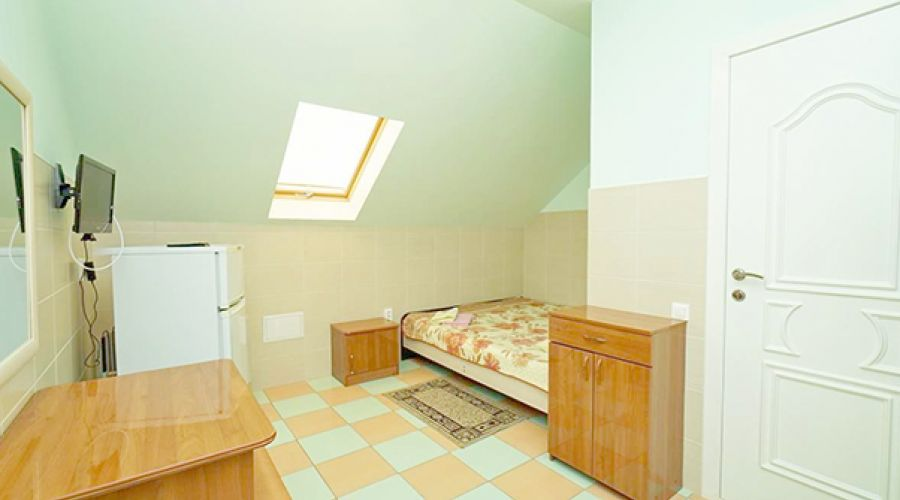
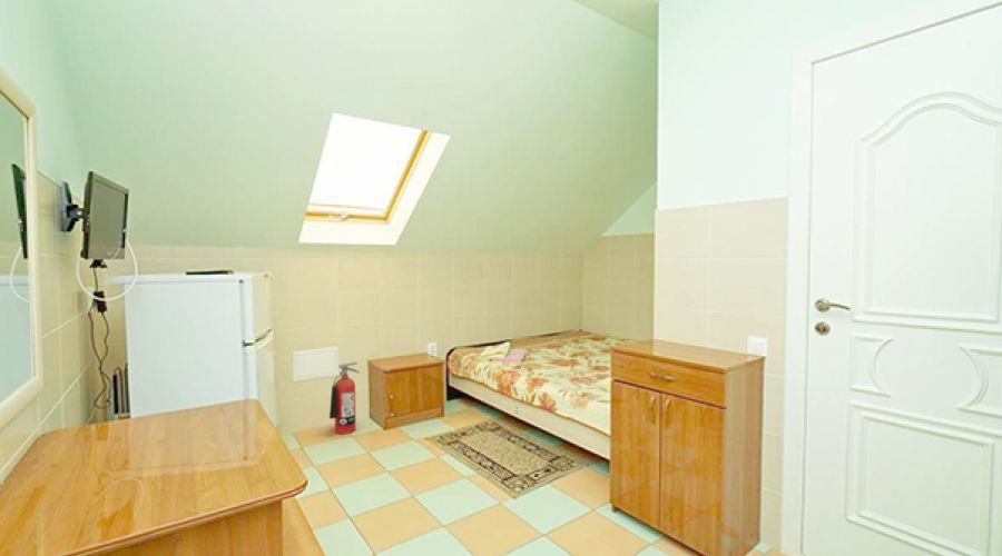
+ fire extinguisher [328,360,361,435]
